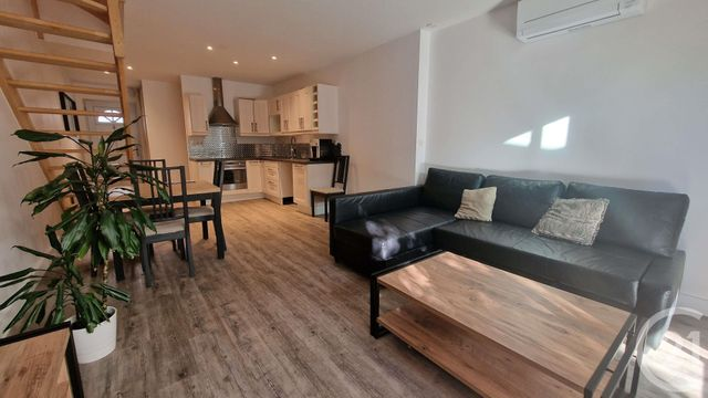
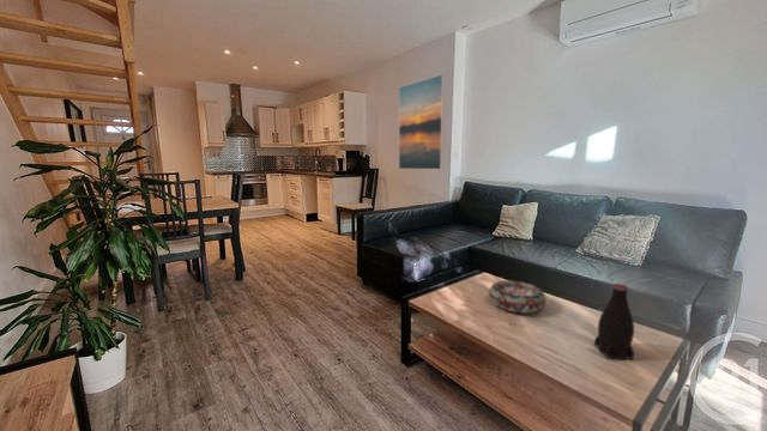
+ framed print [398,73,446,170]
+ decorative bowl [488,279,546,314]
+ bottle [593,283,635,362]
